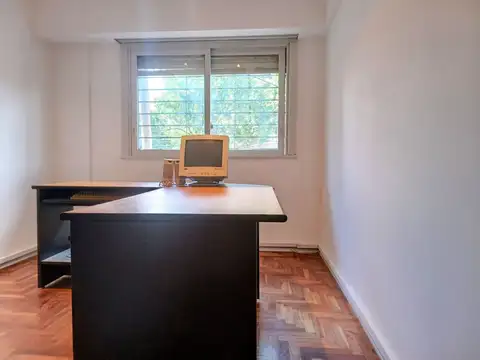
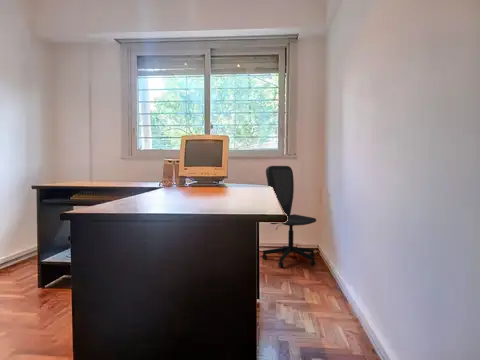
+ office chair [261,165,317,268]
